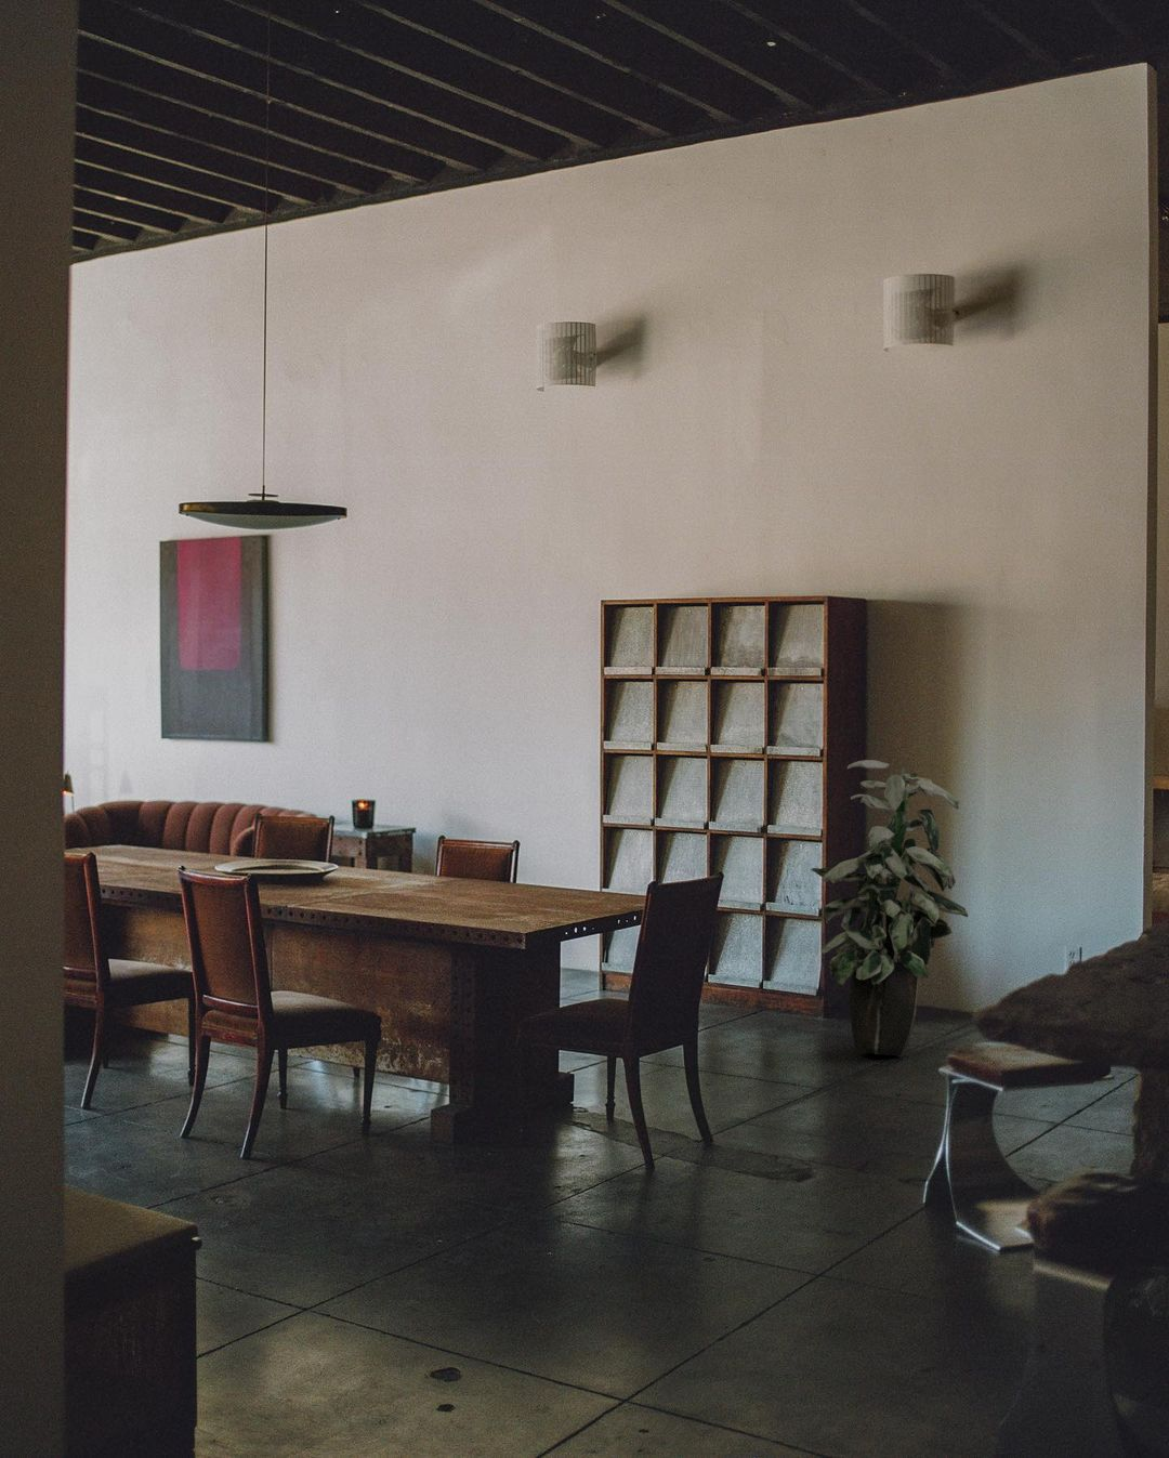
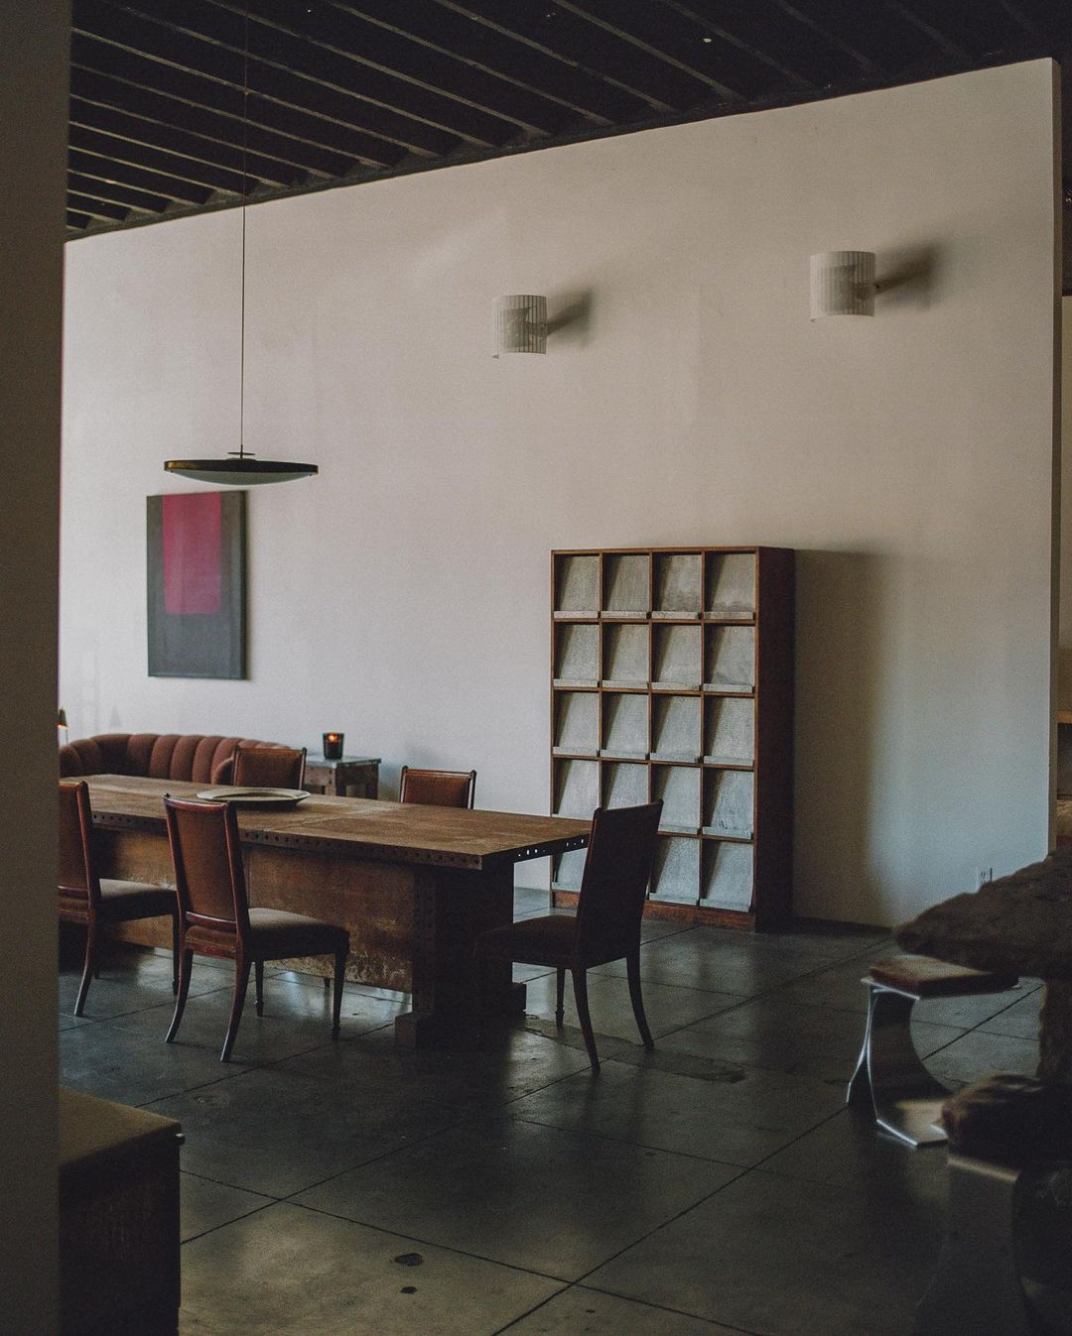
- indoor plant [810,759,969,1056]
